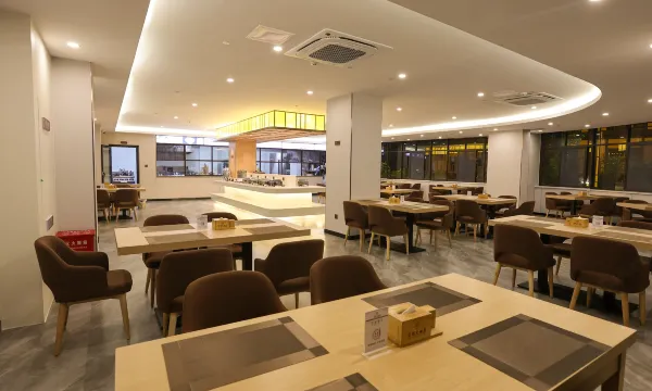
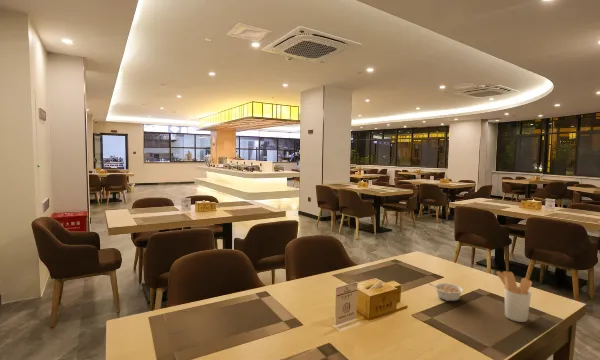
+ legume [427,282,465,302]
+ utensil holder [495,270,533,323]
